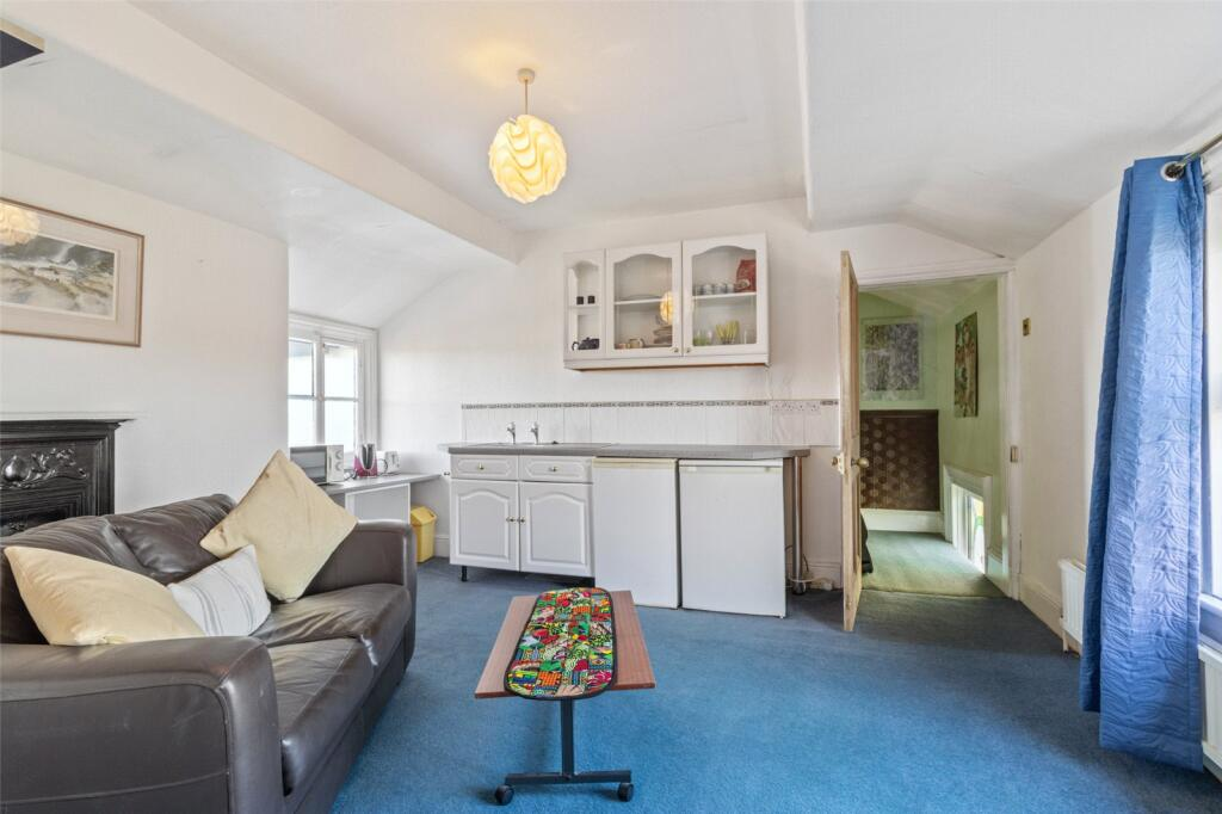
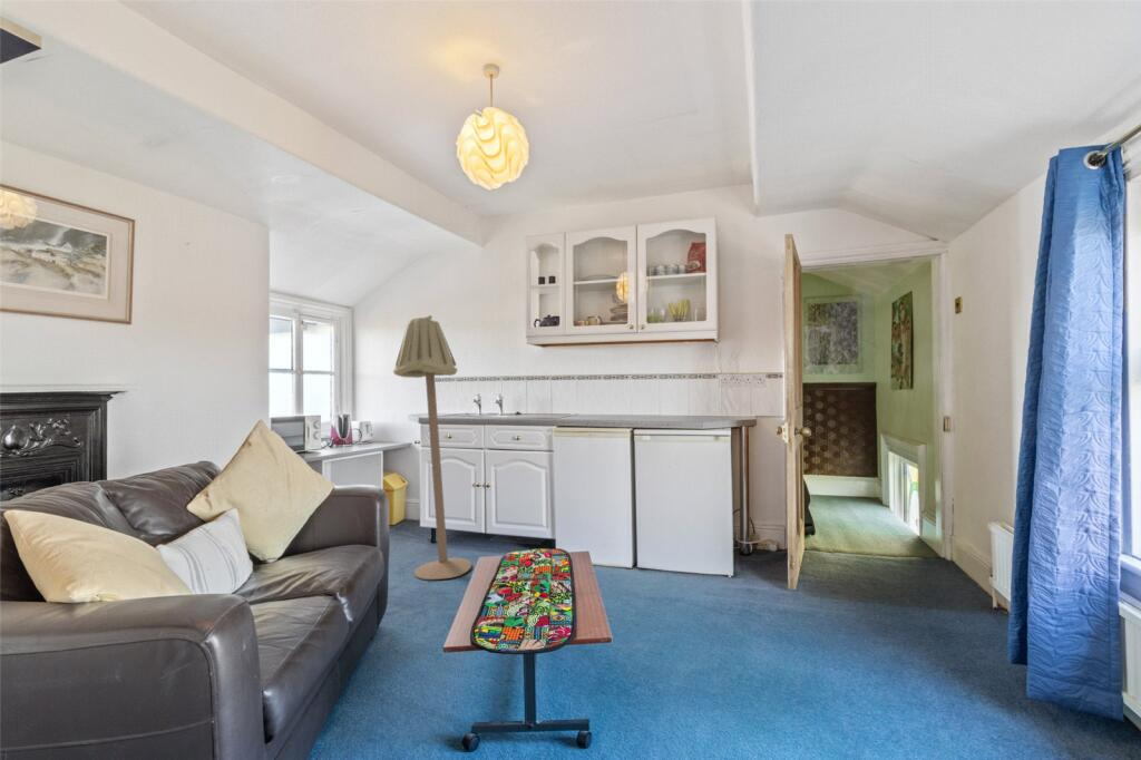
+ floor lamp [392,314,472,581]
